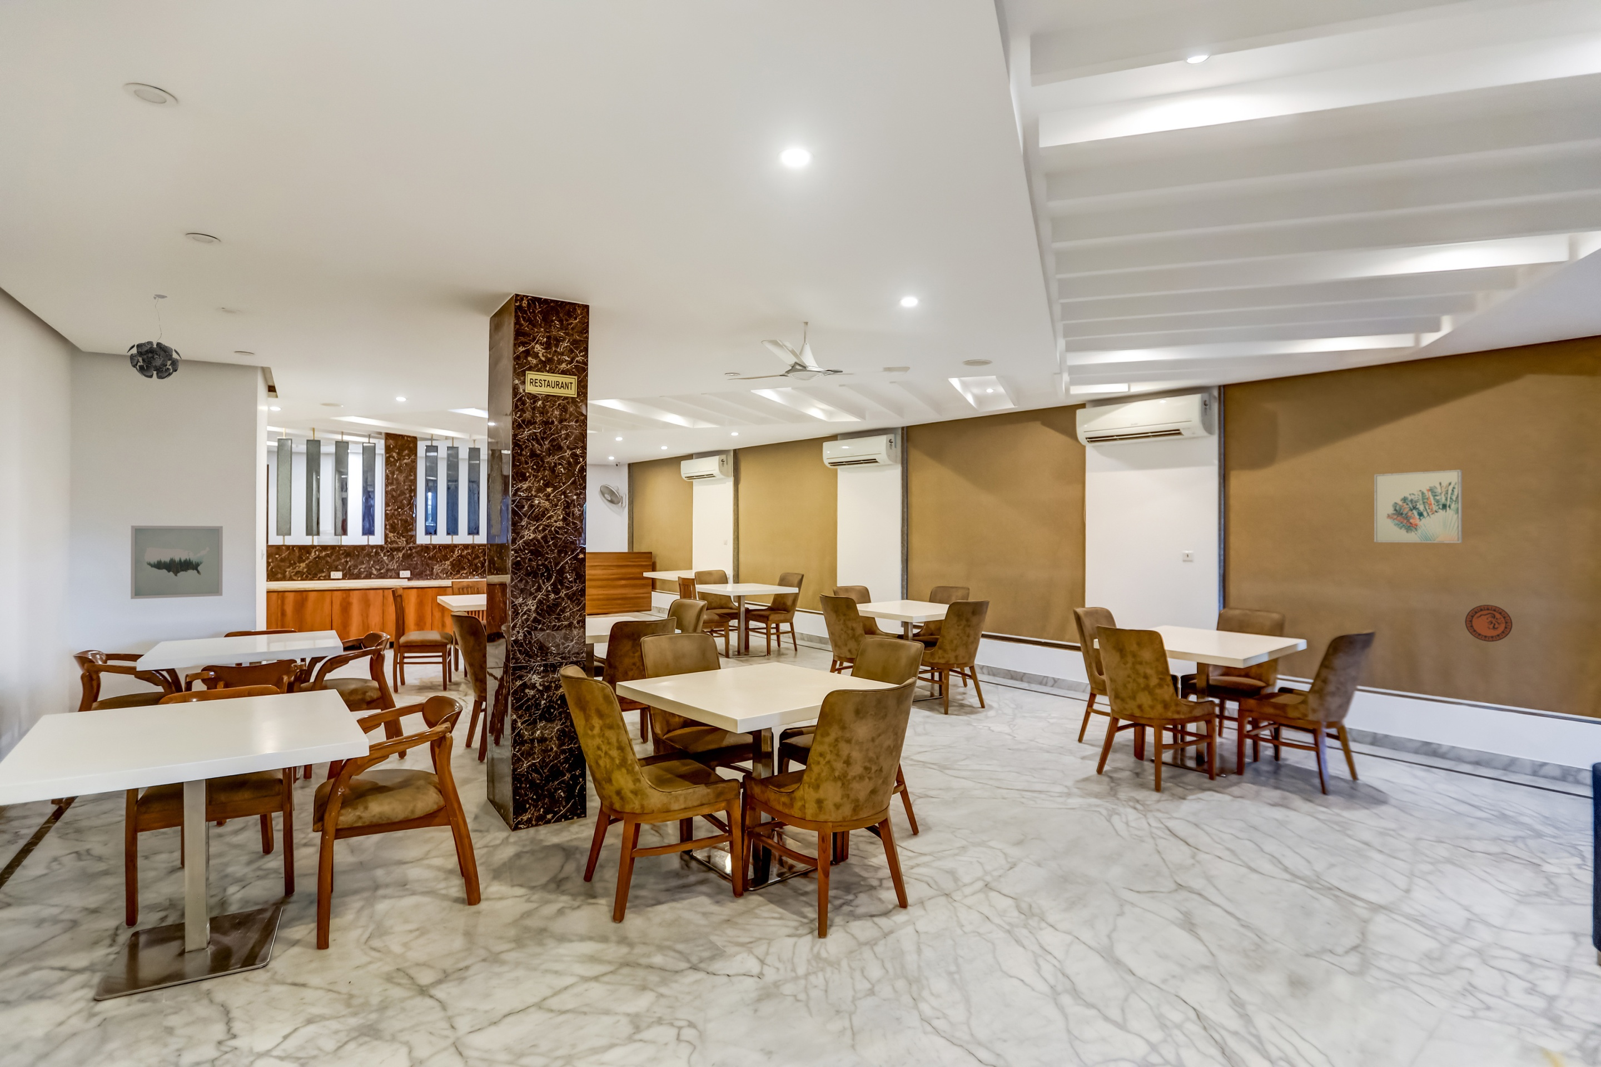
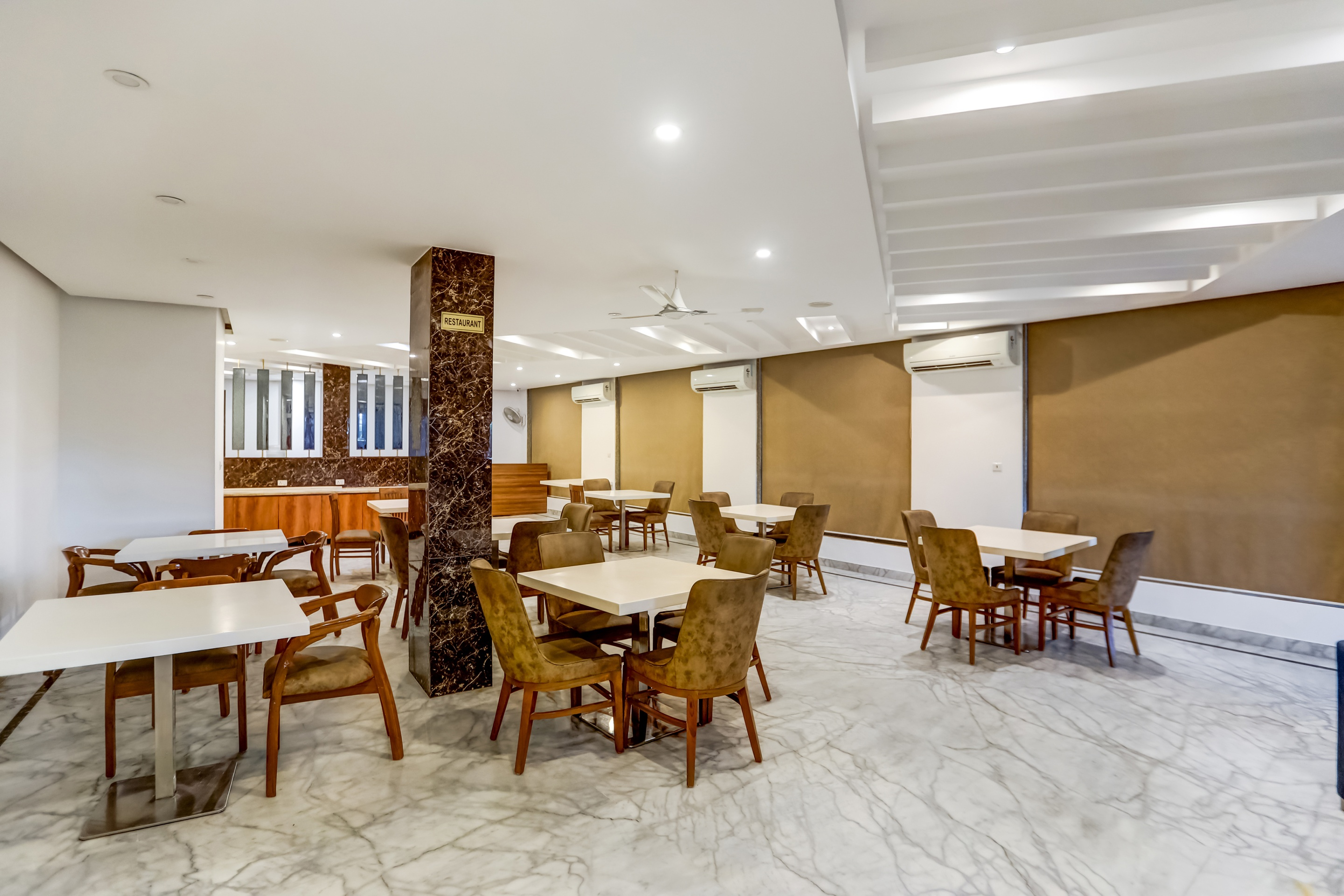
- wall art [130,525,224,600]
- decorative plate [1464,604,1513,642]
- wall art [1373,469,1463,543]
- pendant light [126,294,182,380]
